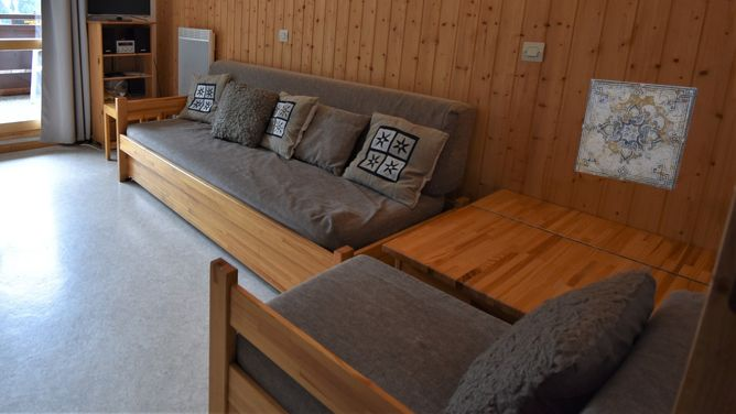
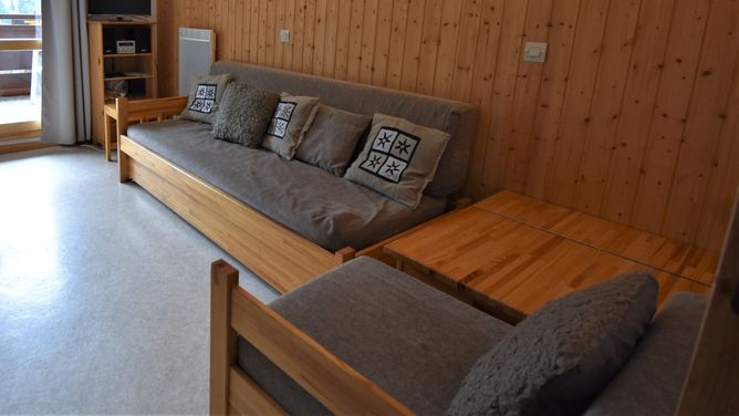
- wall art [573,78,700,192]
